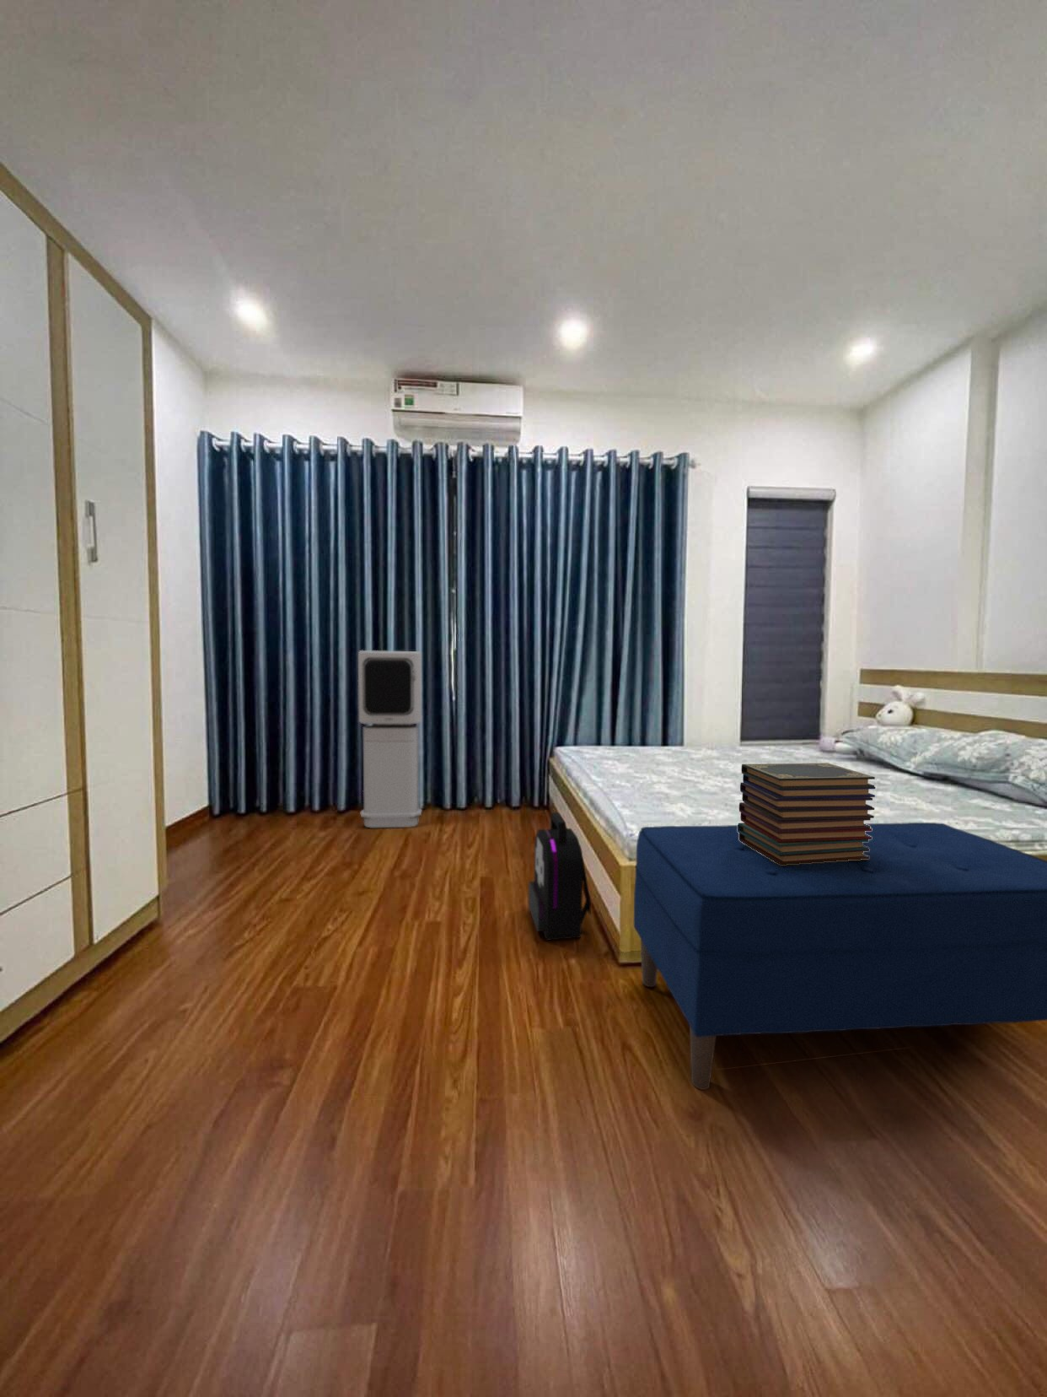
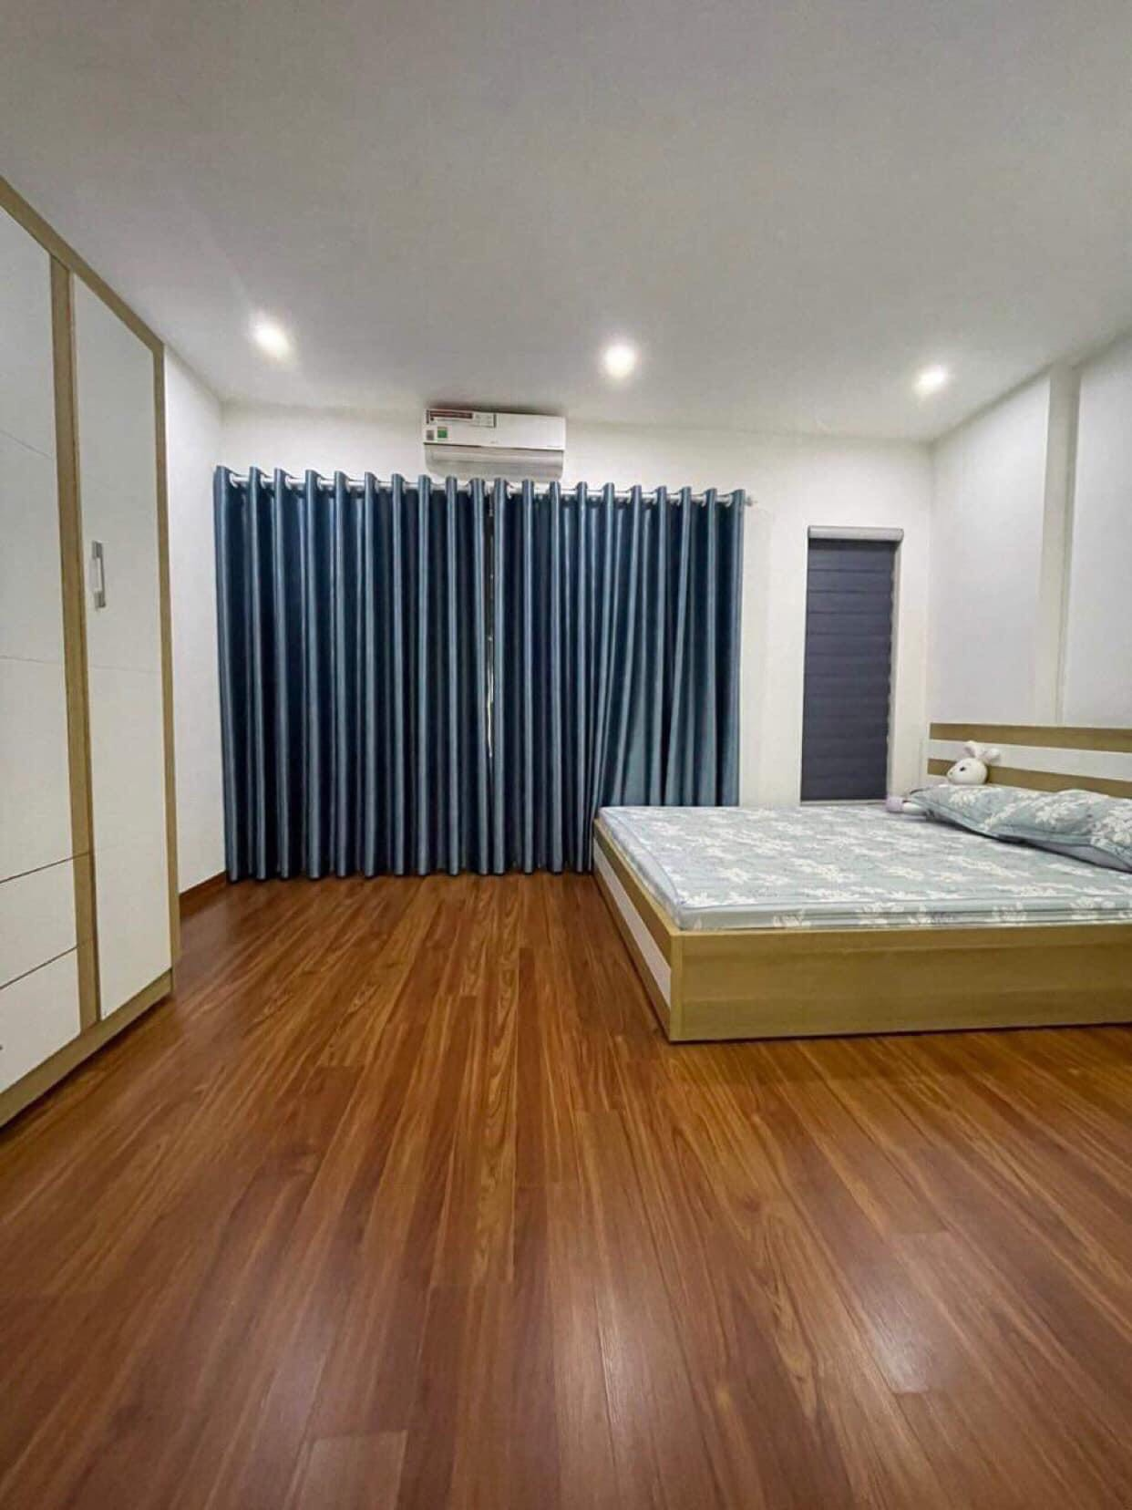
- bench [632,822,1047,1091]
- backpack [528,812,592,942]
- book stack [737,762,877,865]
- air purifier [357,650,422,828]
